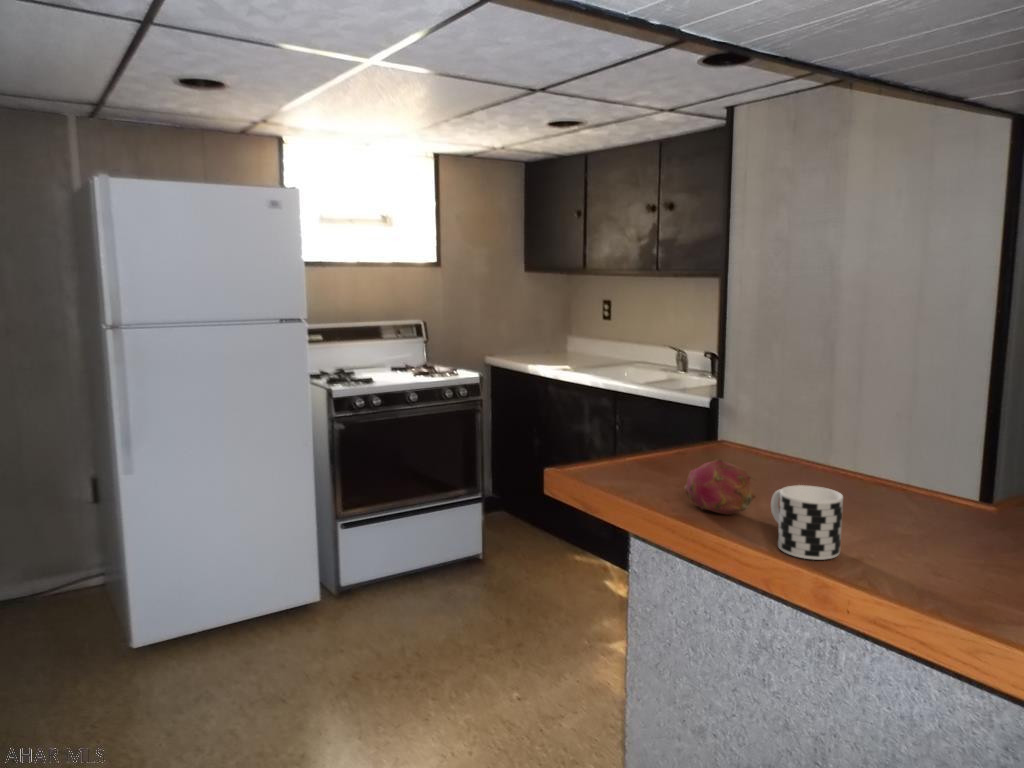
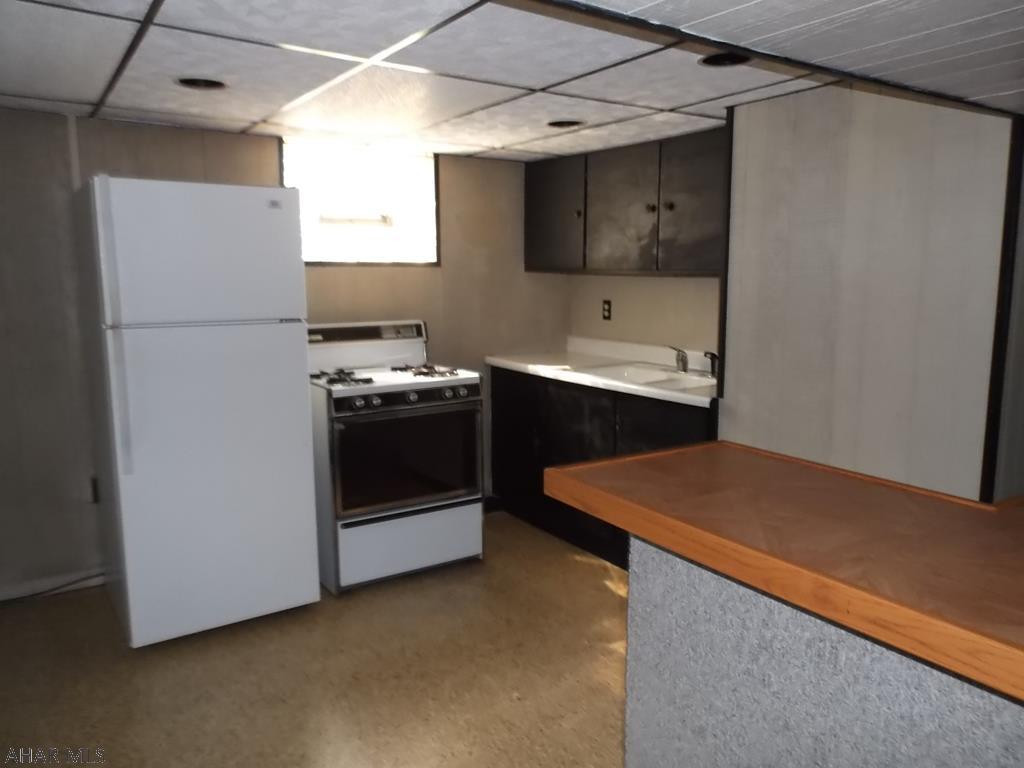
- cup [770,484,844,561]
- fruit [683,458,758,516]
